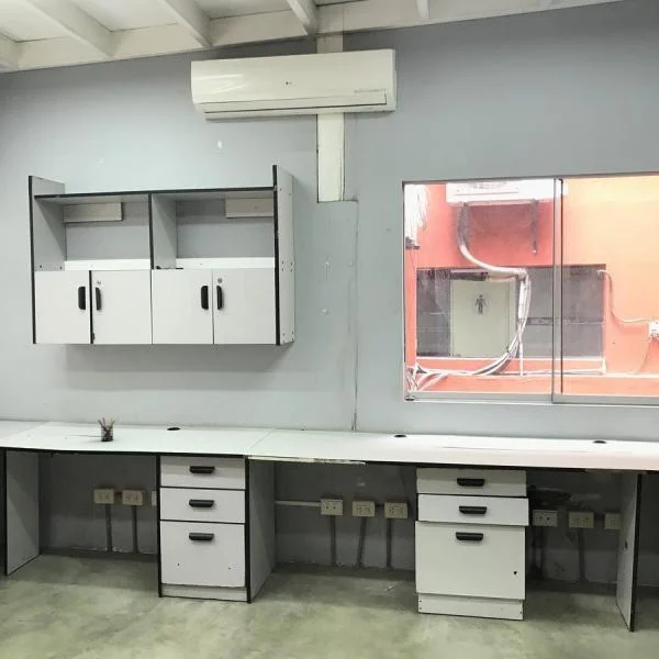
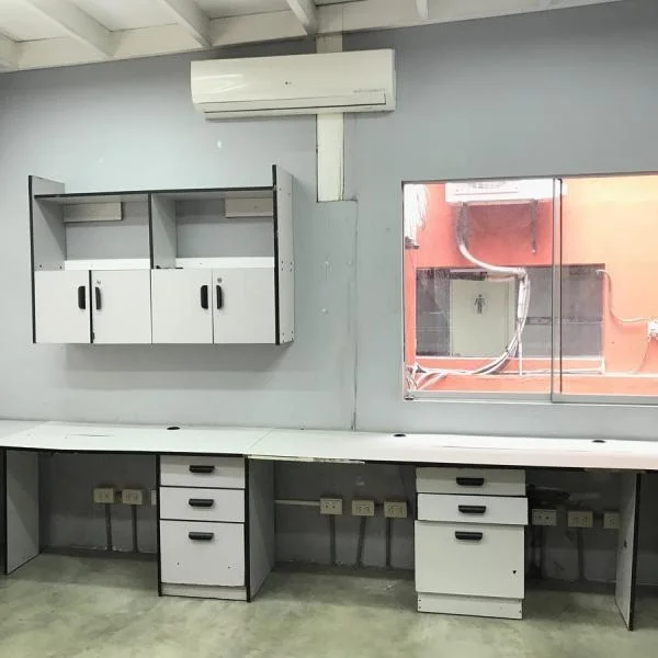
- pen holder [97,416,116,443]
